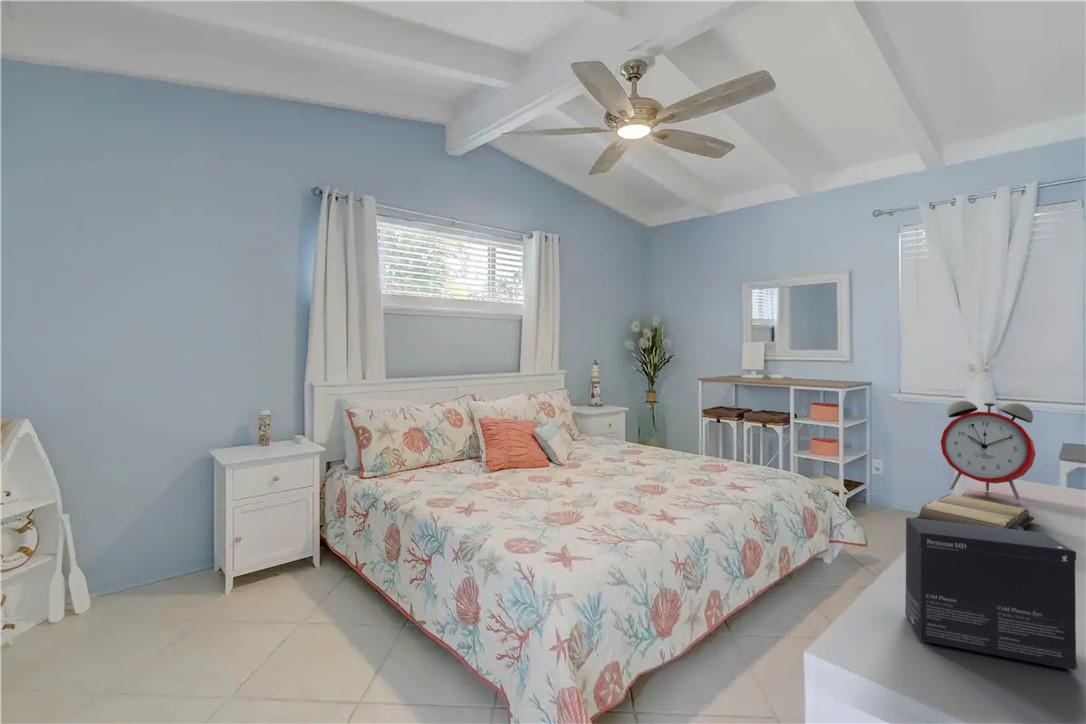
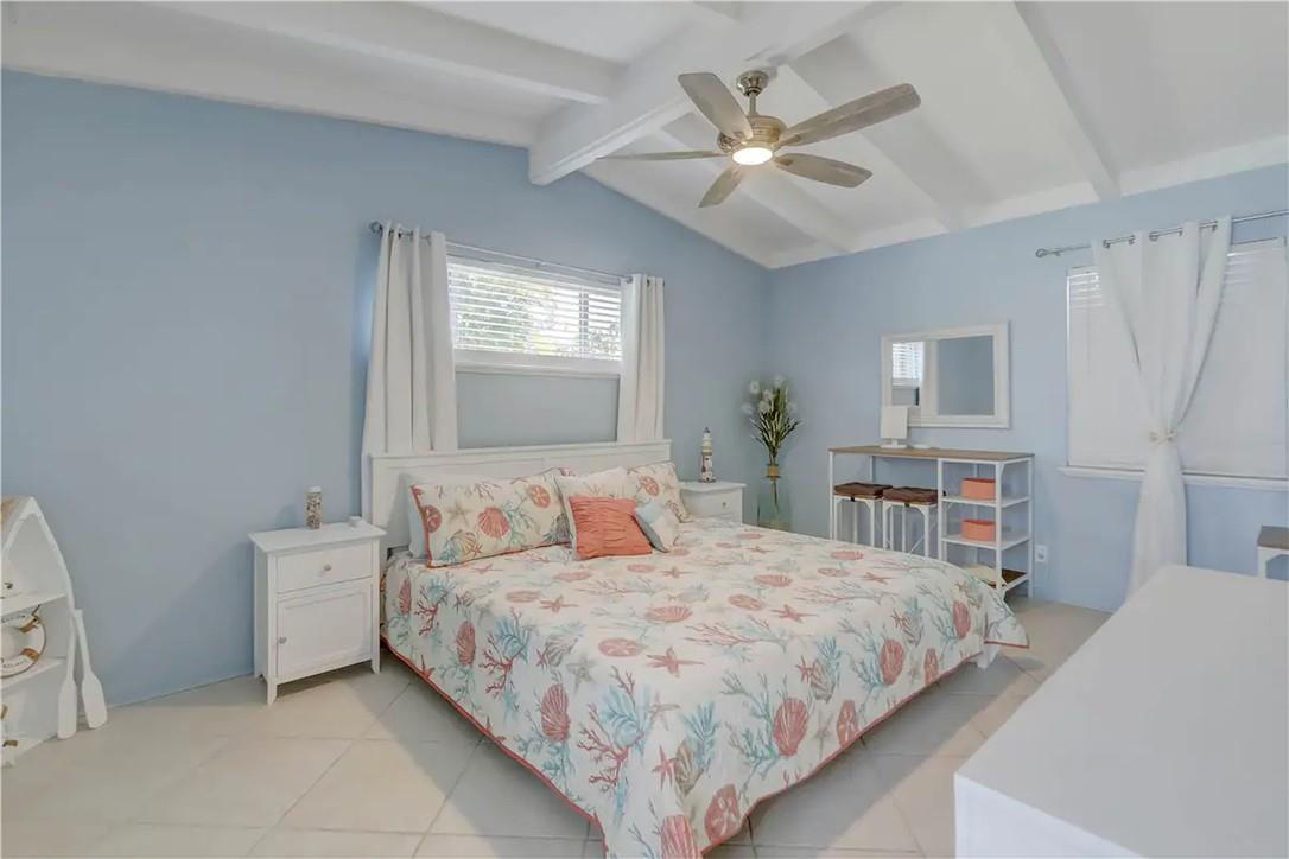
- hardback book [914,493,1036,531]
- alarm clock [940,399,1036,501]
- small box [904,517,1079,671]
